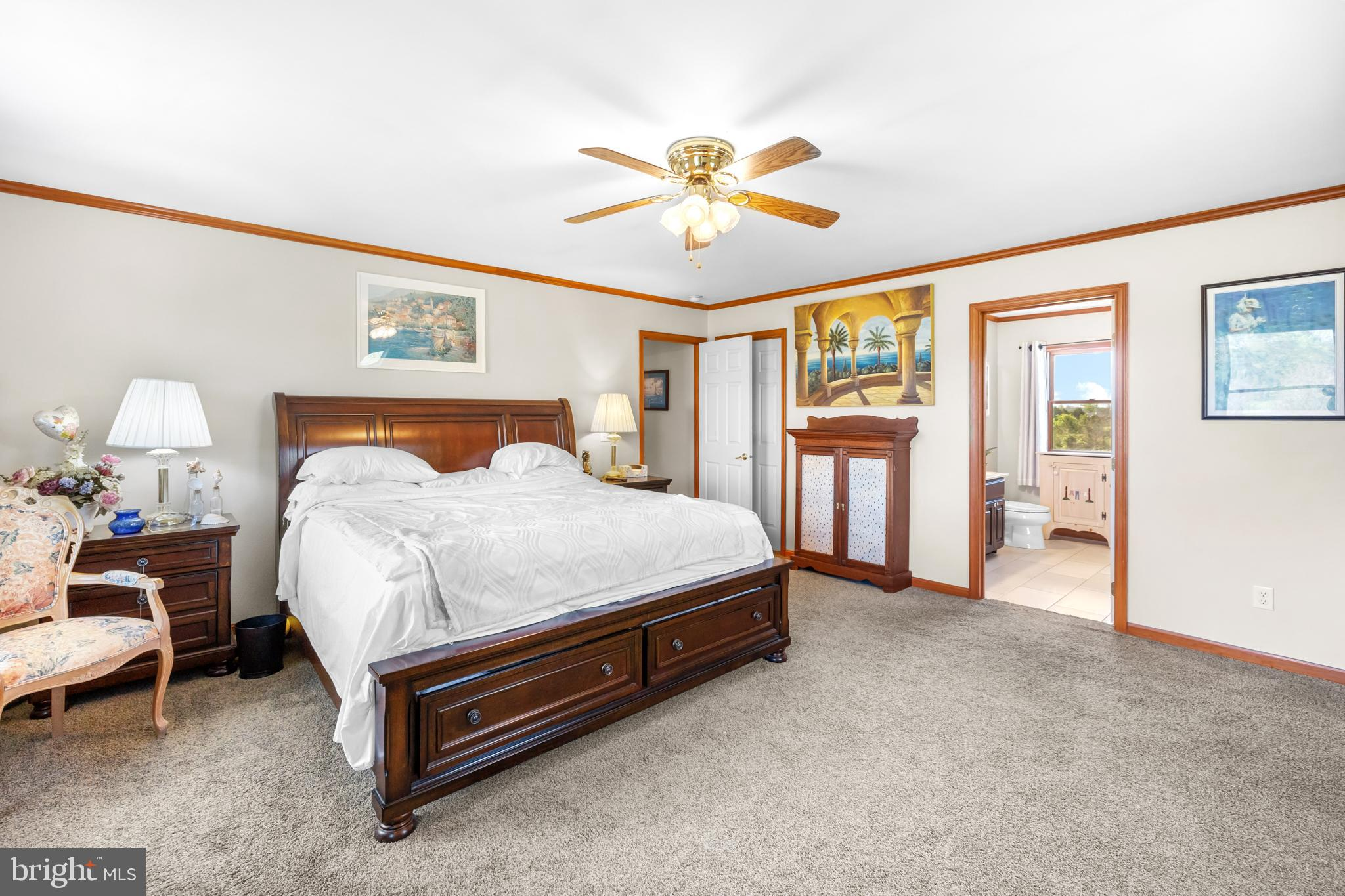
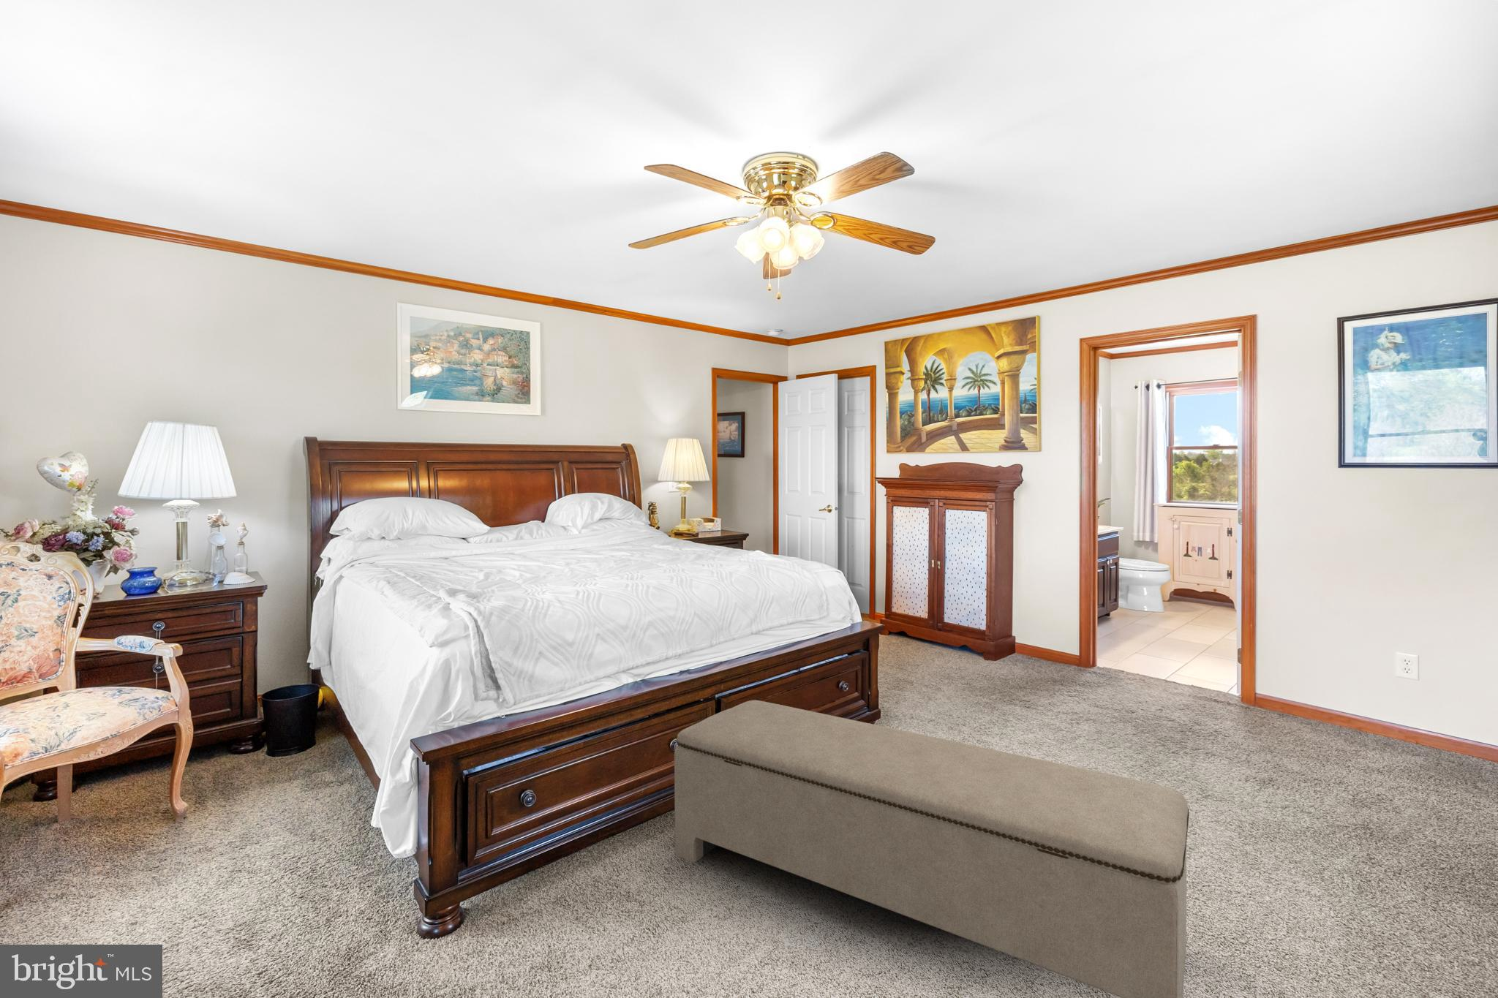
+ bench [674,699,1191,998]
